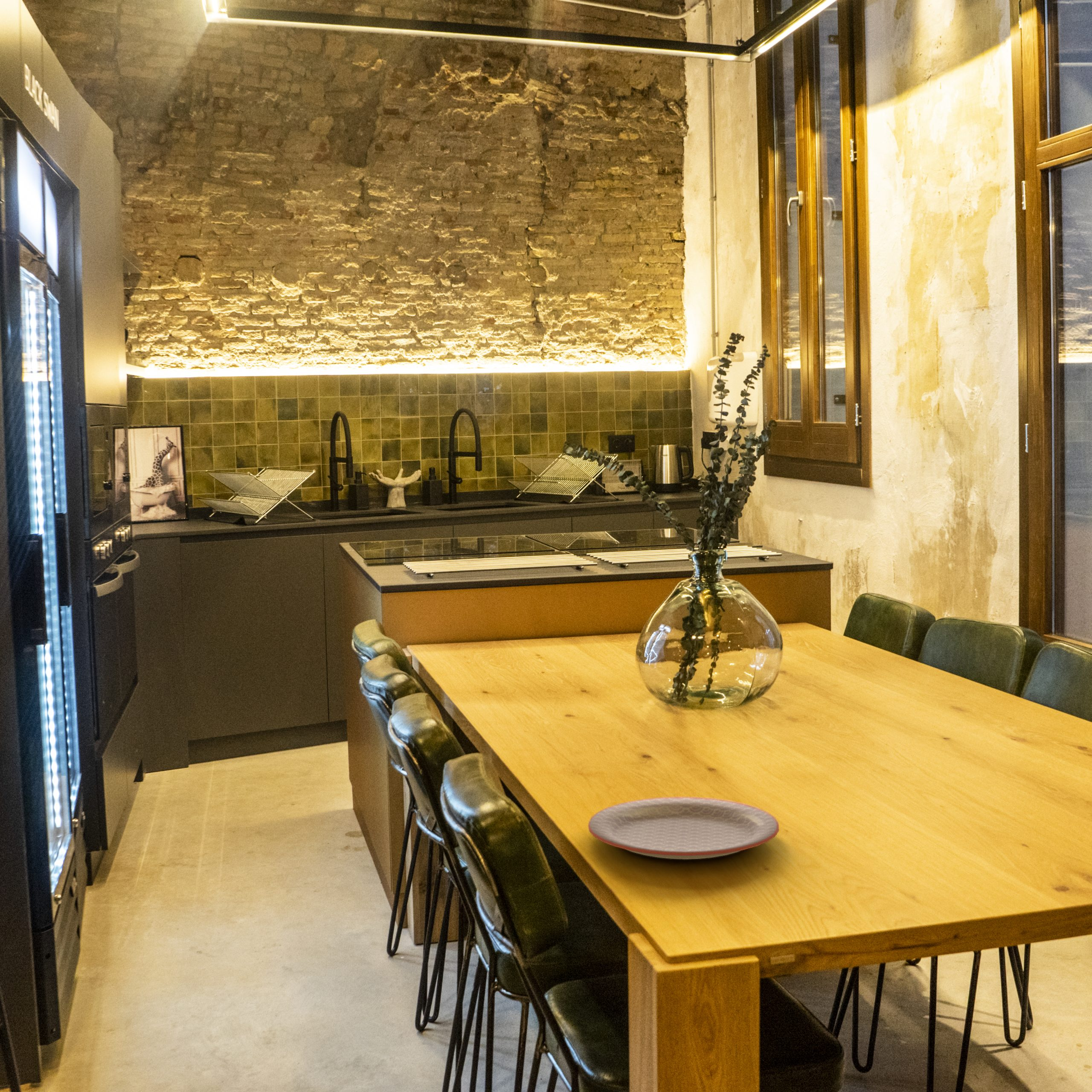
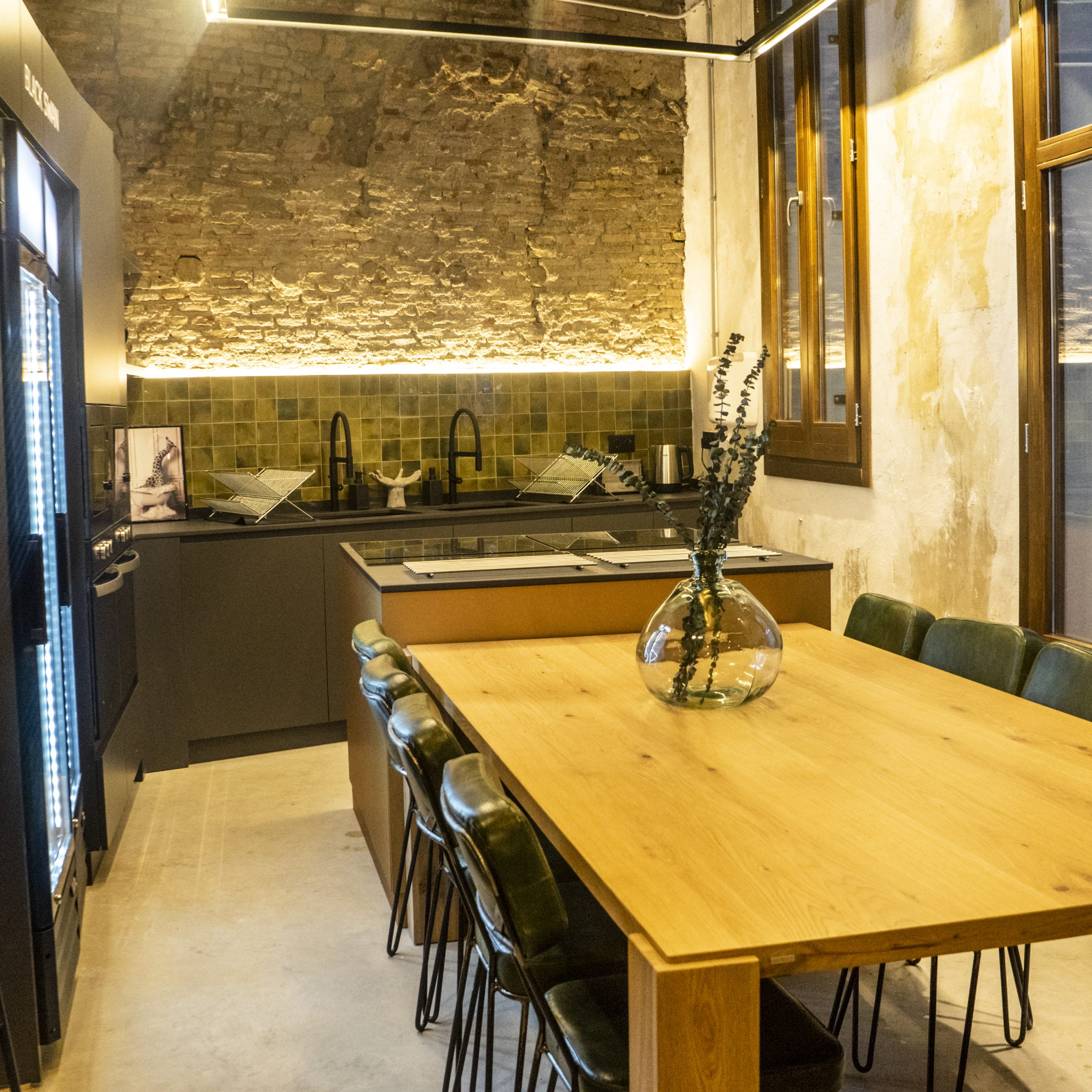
- plate [588,796,780,860]
